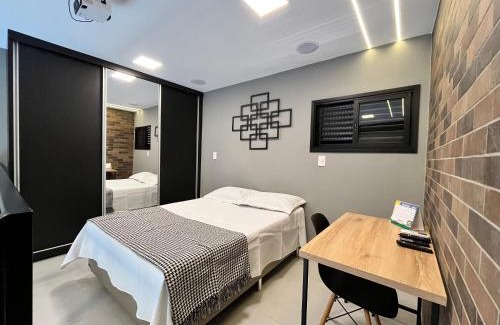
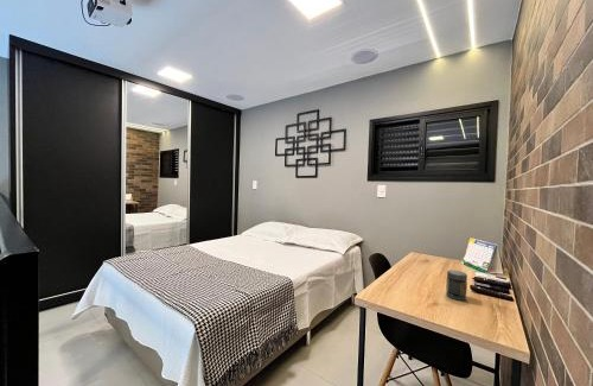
+ jar [445,268,468,302]
